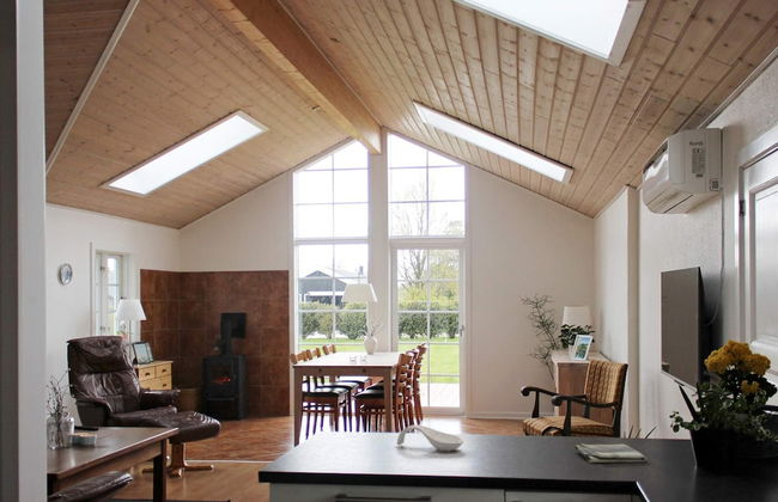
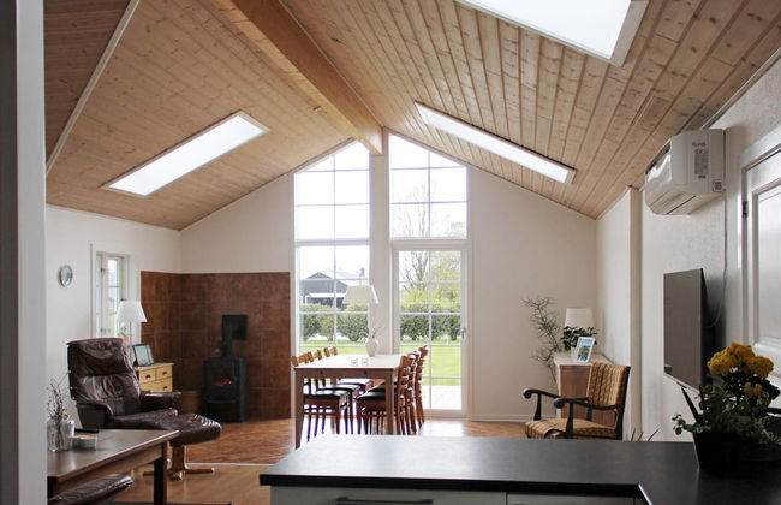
- spoon rest [396,424,464,453]
- dish towel [573,442,648,464]
